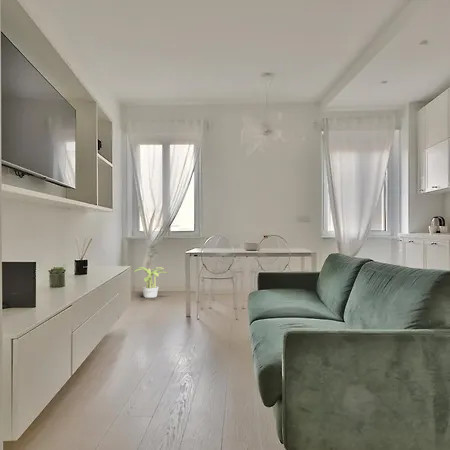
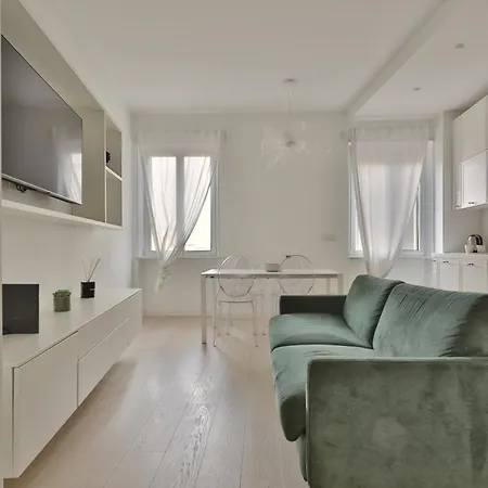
- potted plant [133,266,169,299]
